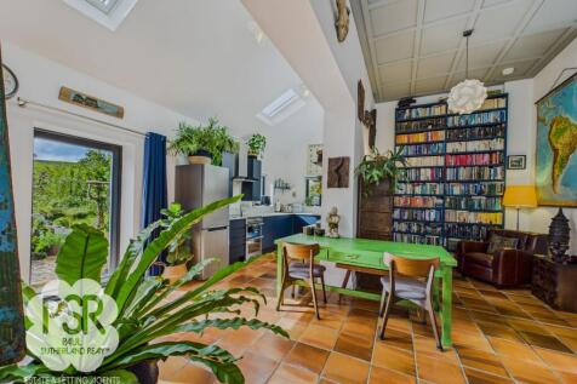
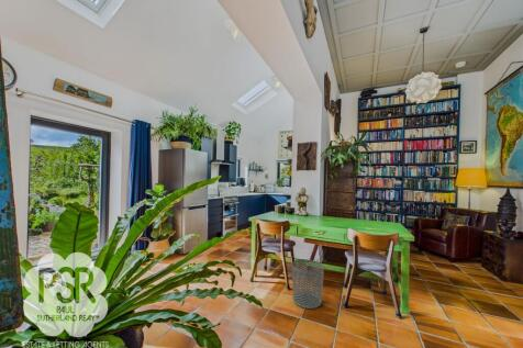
+ waste bin [291,258,325,310]
